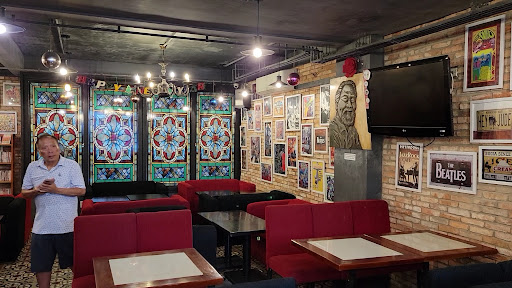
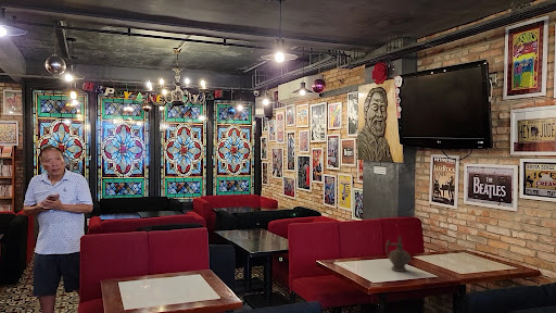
+ ceremonial vessel [384,235,412,273]
